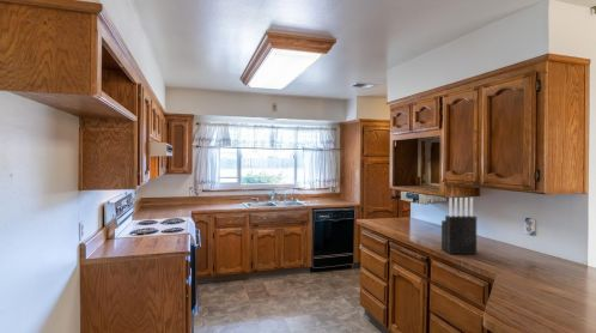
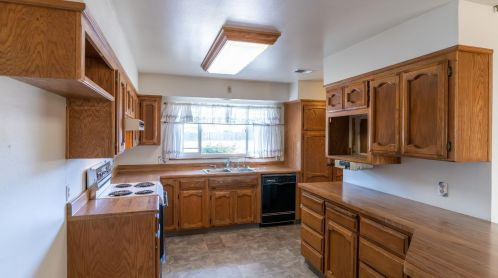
- knife block [440,196,478,255]
